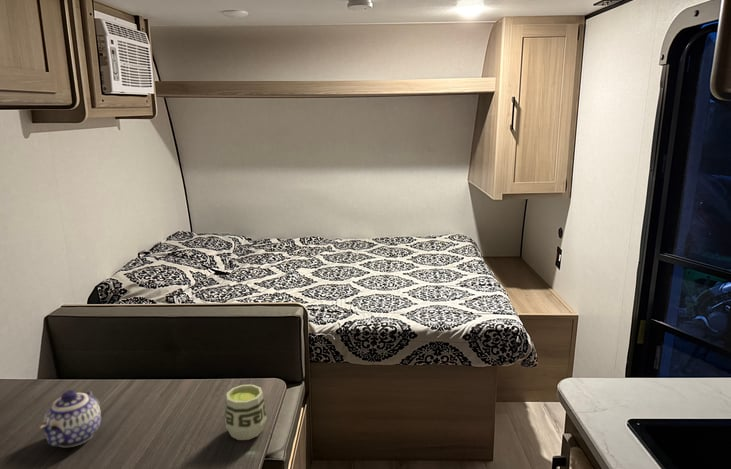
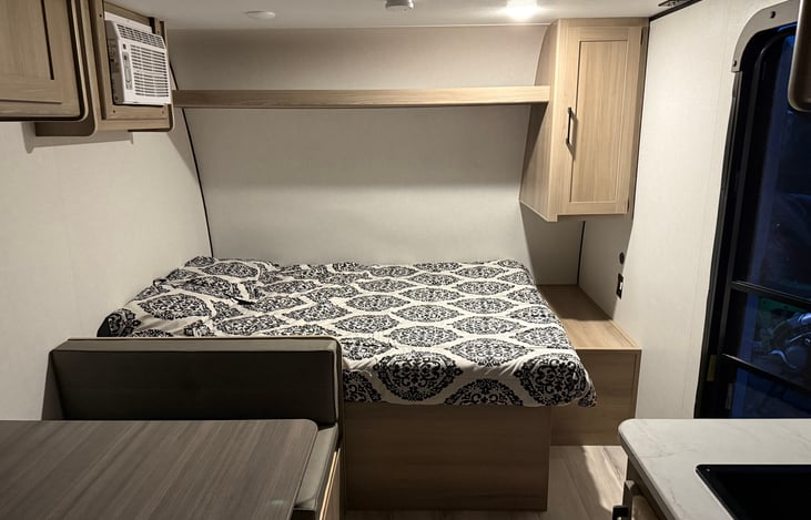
- cup [224,384,268,441]
- teapot [38,389,102,448]
